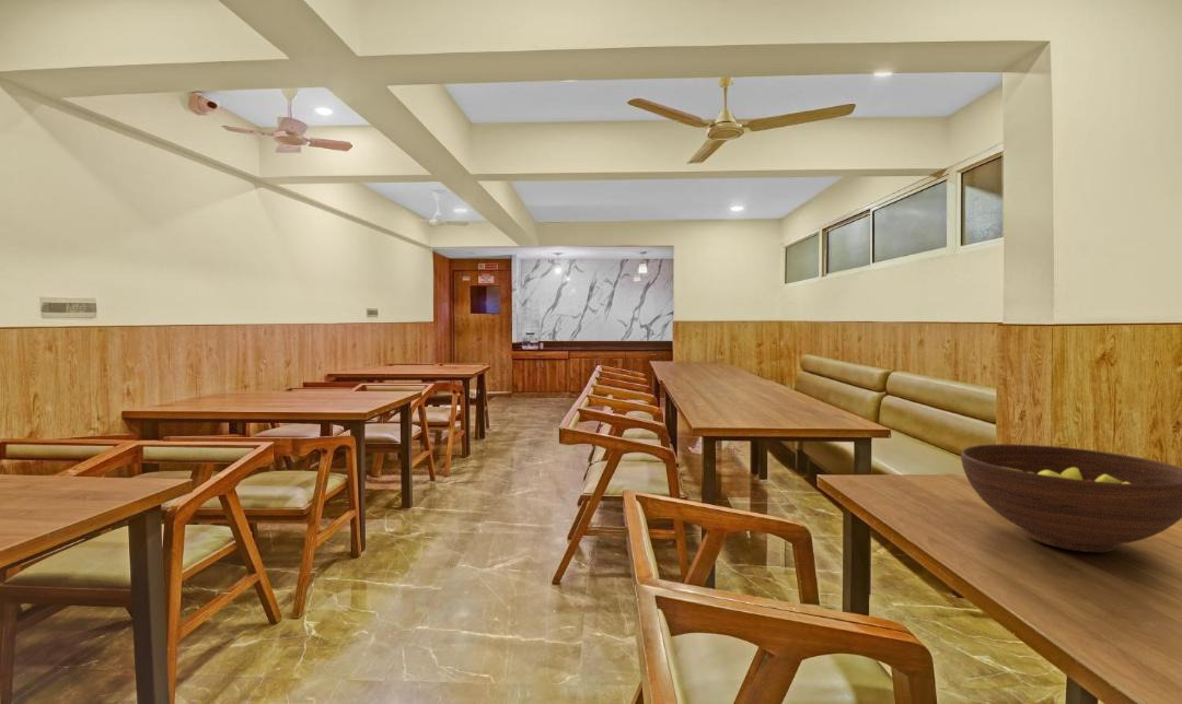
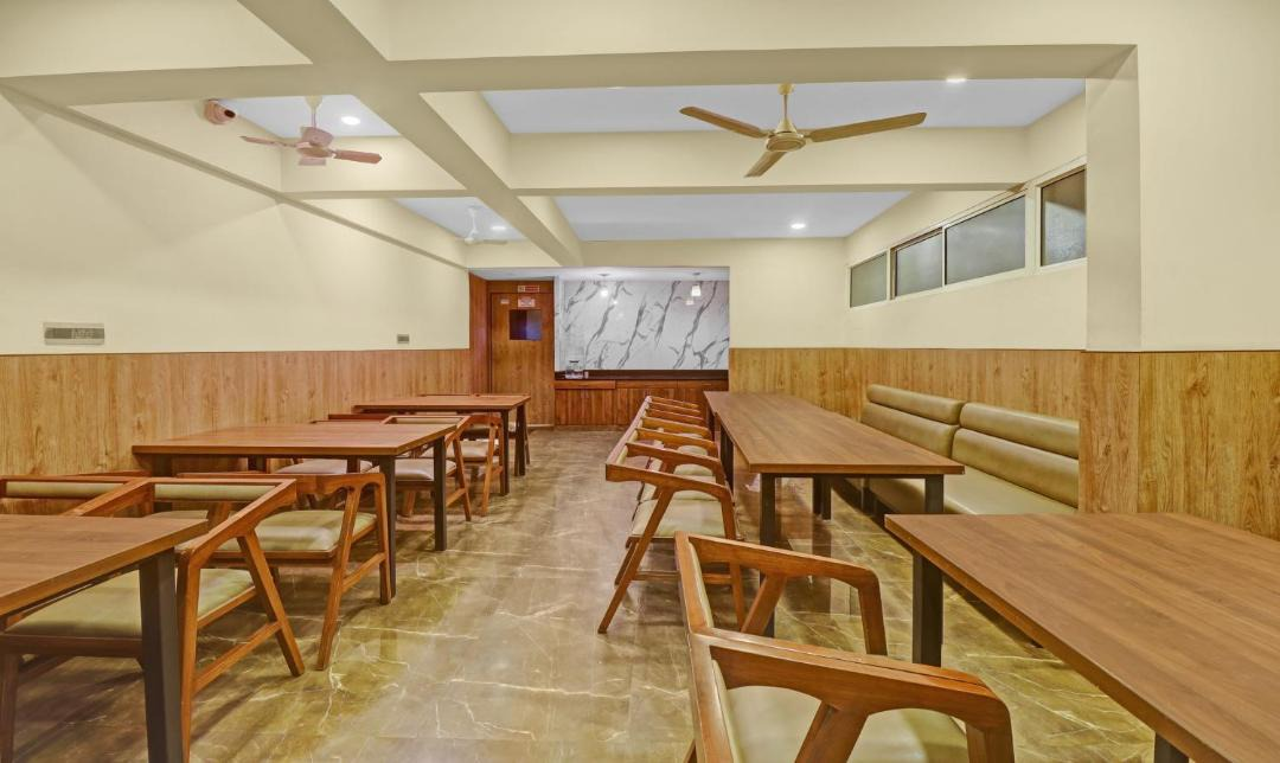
- fruit bowl [960,443,1182,553]
